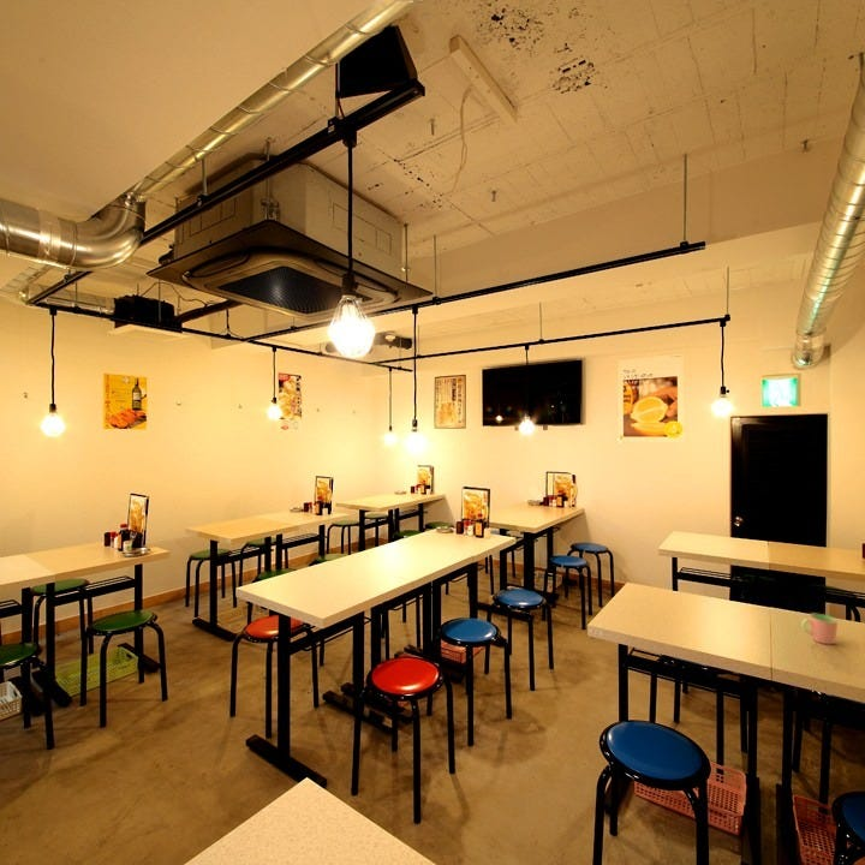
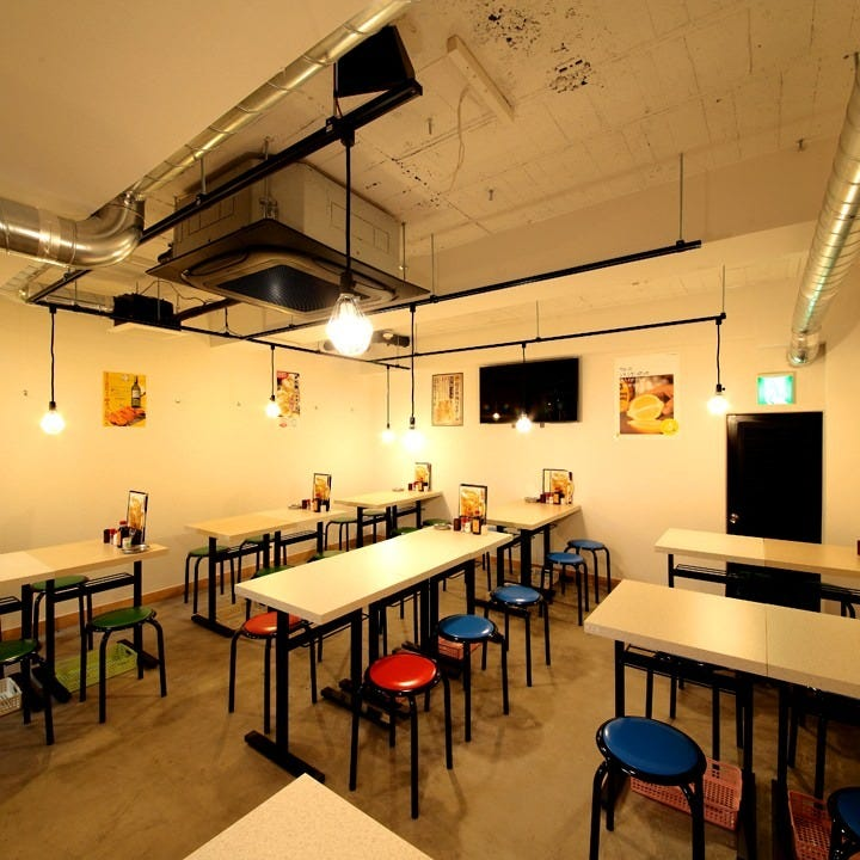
- cup [800,613,839,645]
